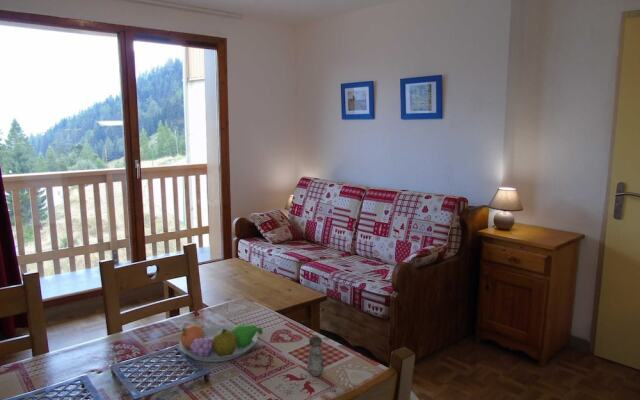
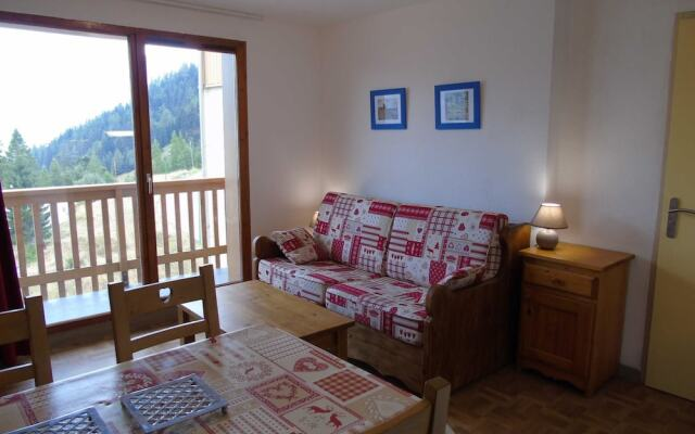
- salt shaker [306,335,325,377]
- fruit bowl [178,323,264,363]
